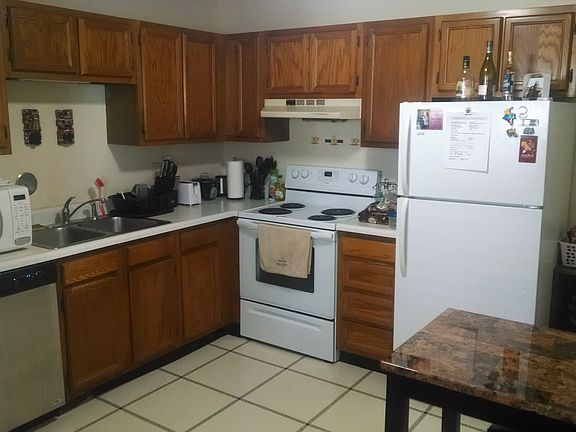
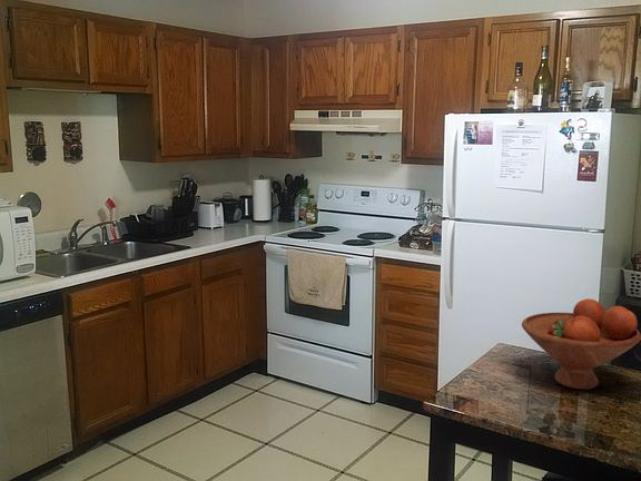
+ fruit bowl [521,297,641,391]
